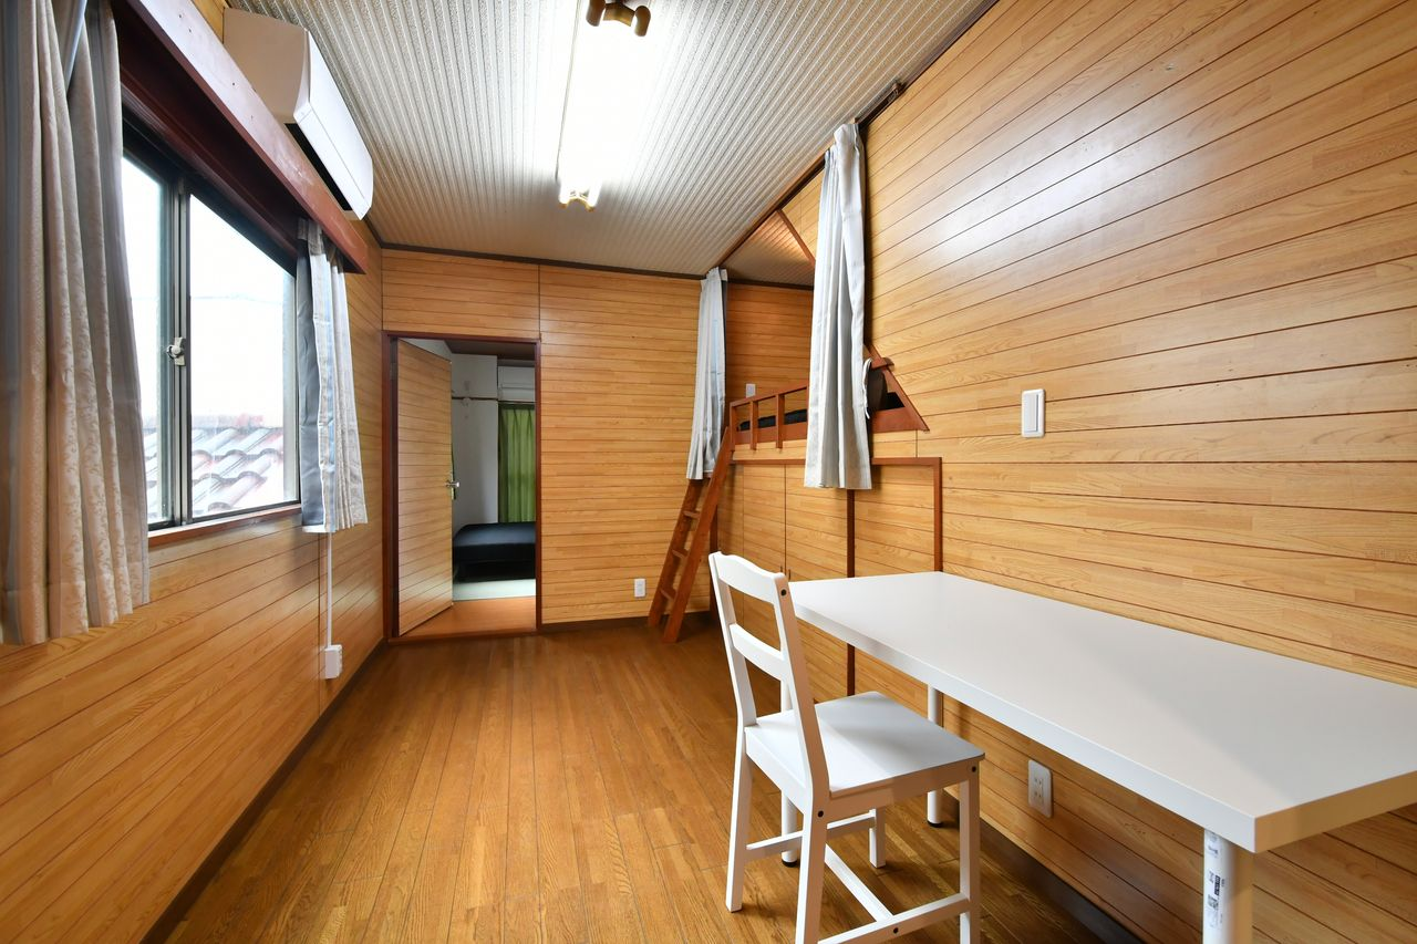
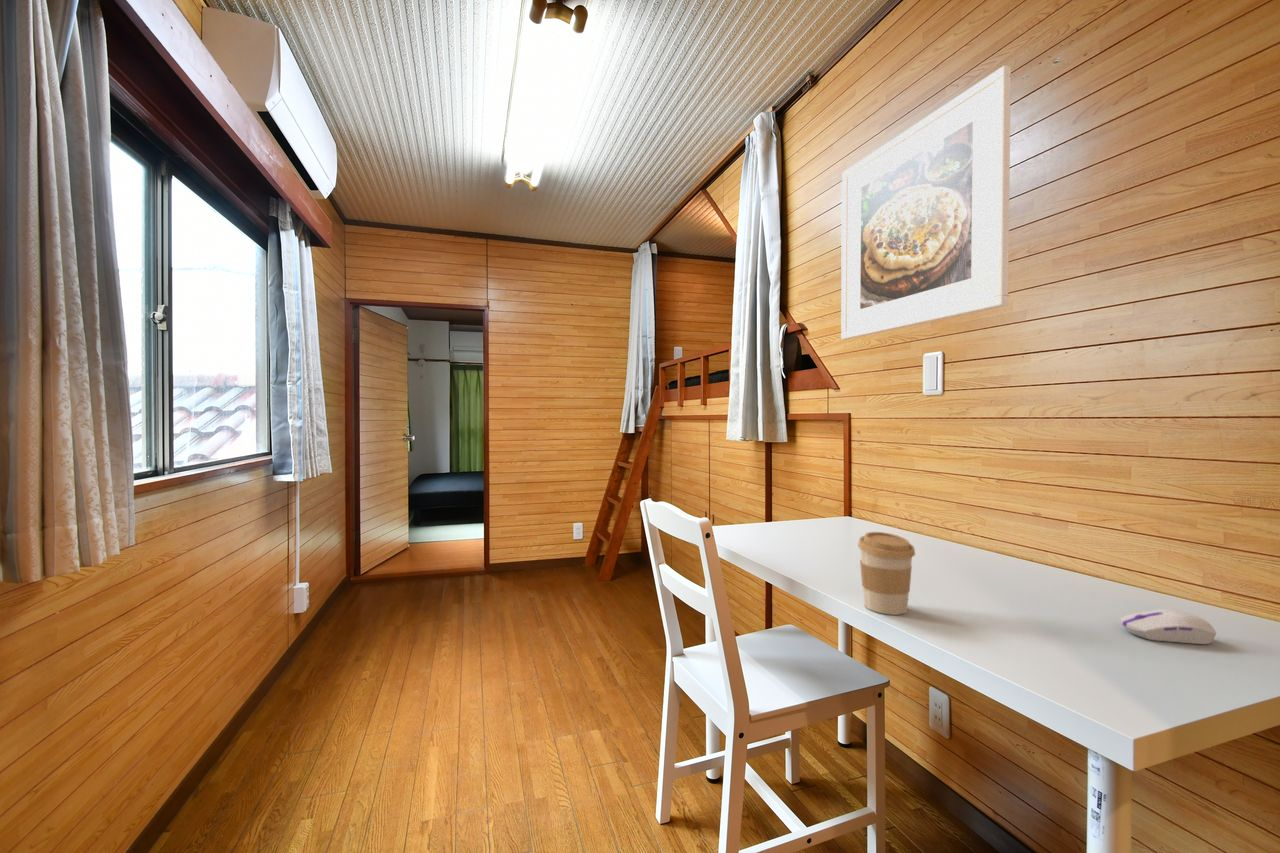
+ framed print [840,65,1012,341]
+ computer mouse [1119,608,1217,645]
+ coffee cup [857,531,916,616]
